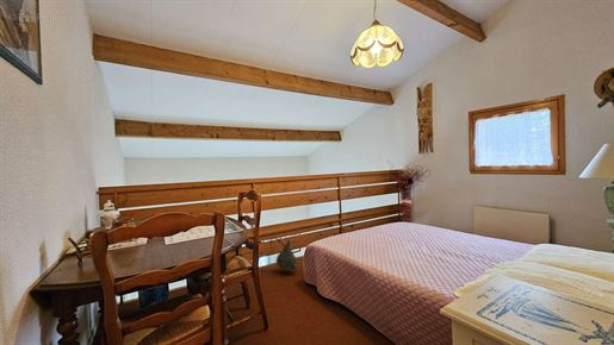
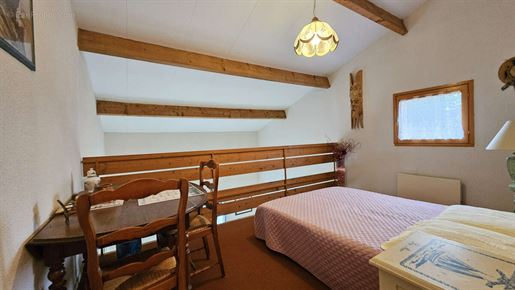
- backpack [269,237,298,272]
